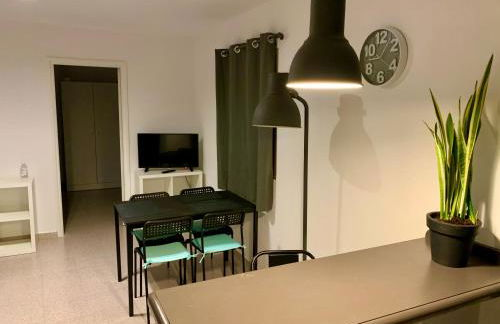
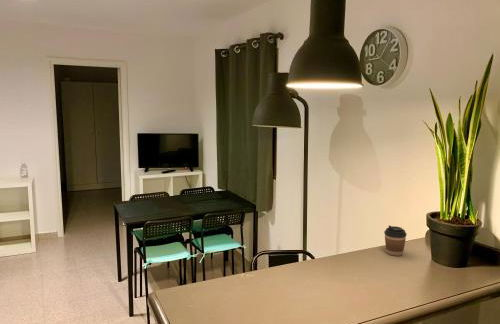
+ coffee cup [383,224,408,257]
